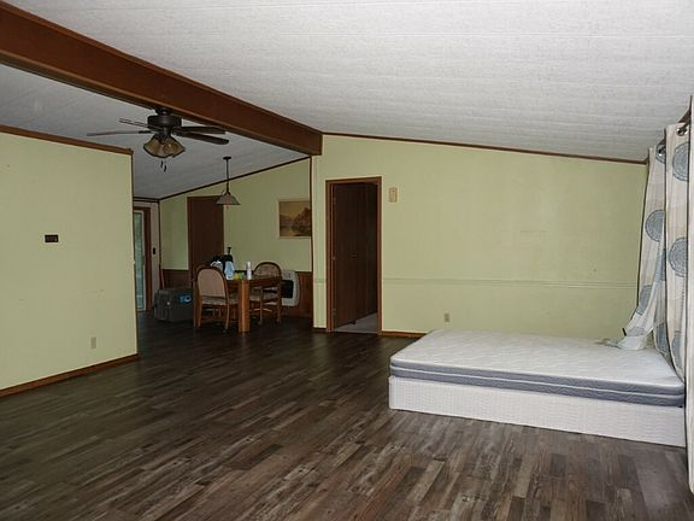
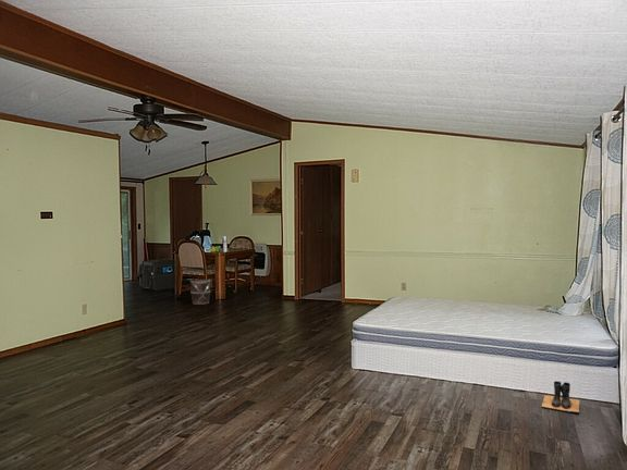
+ boots [541,380,581,413]
+ bucket [189,279,212,306]
